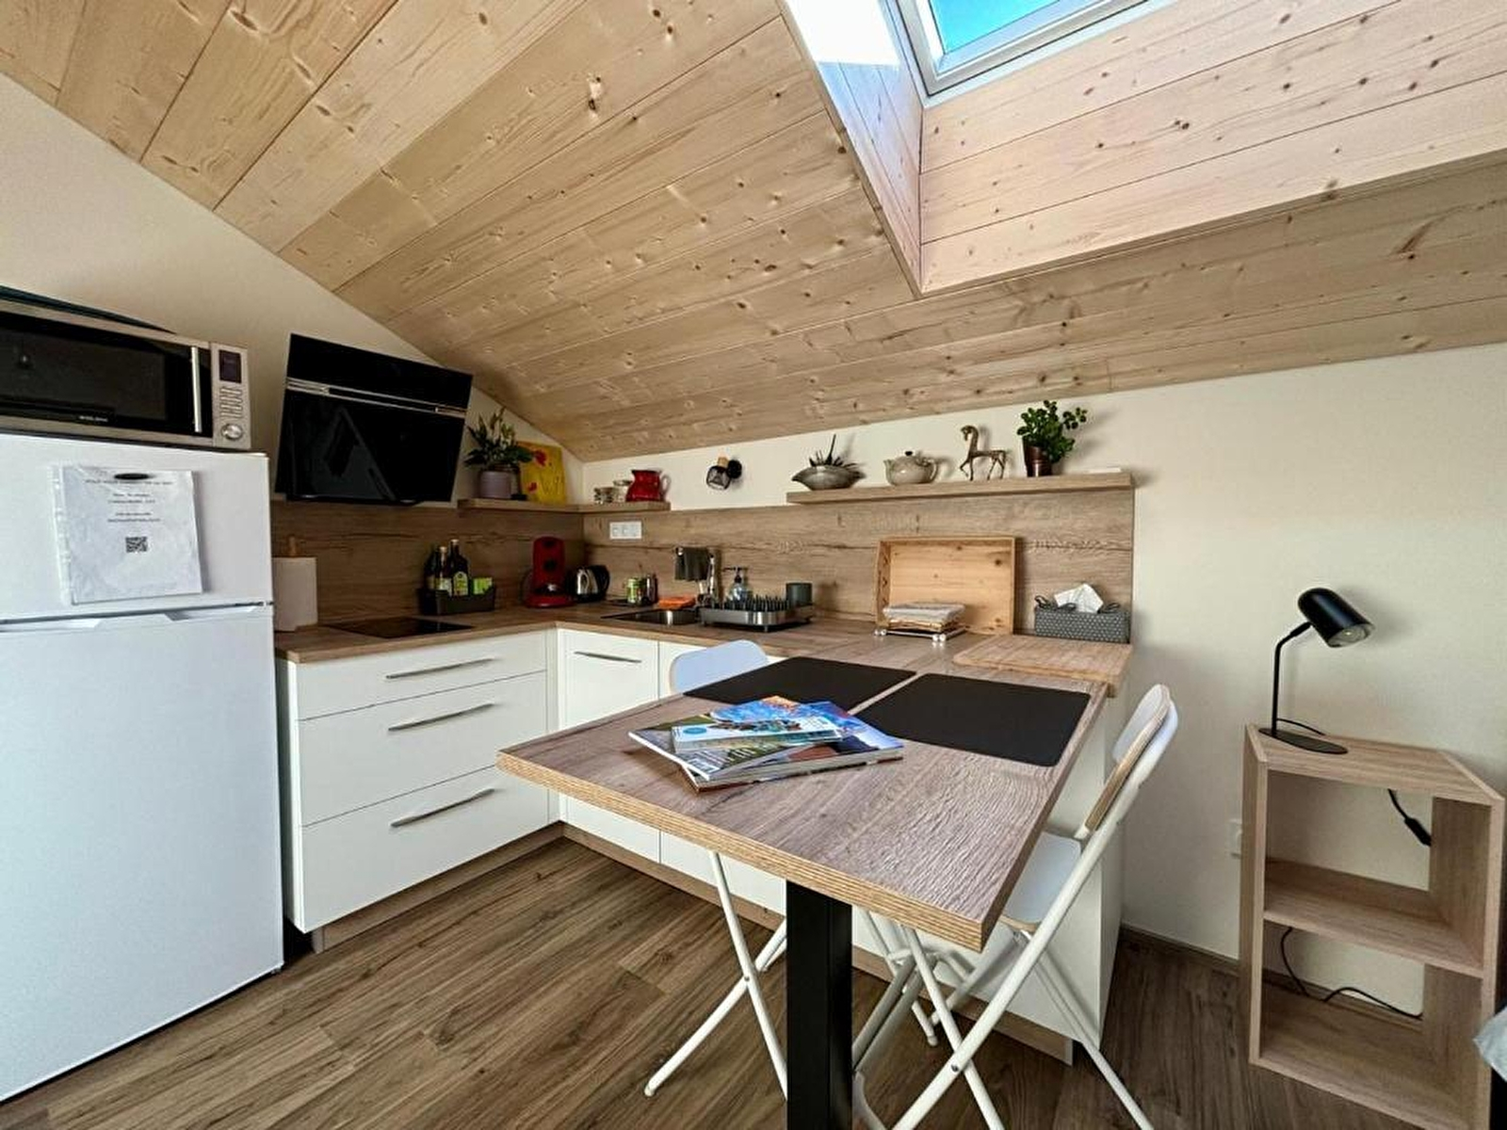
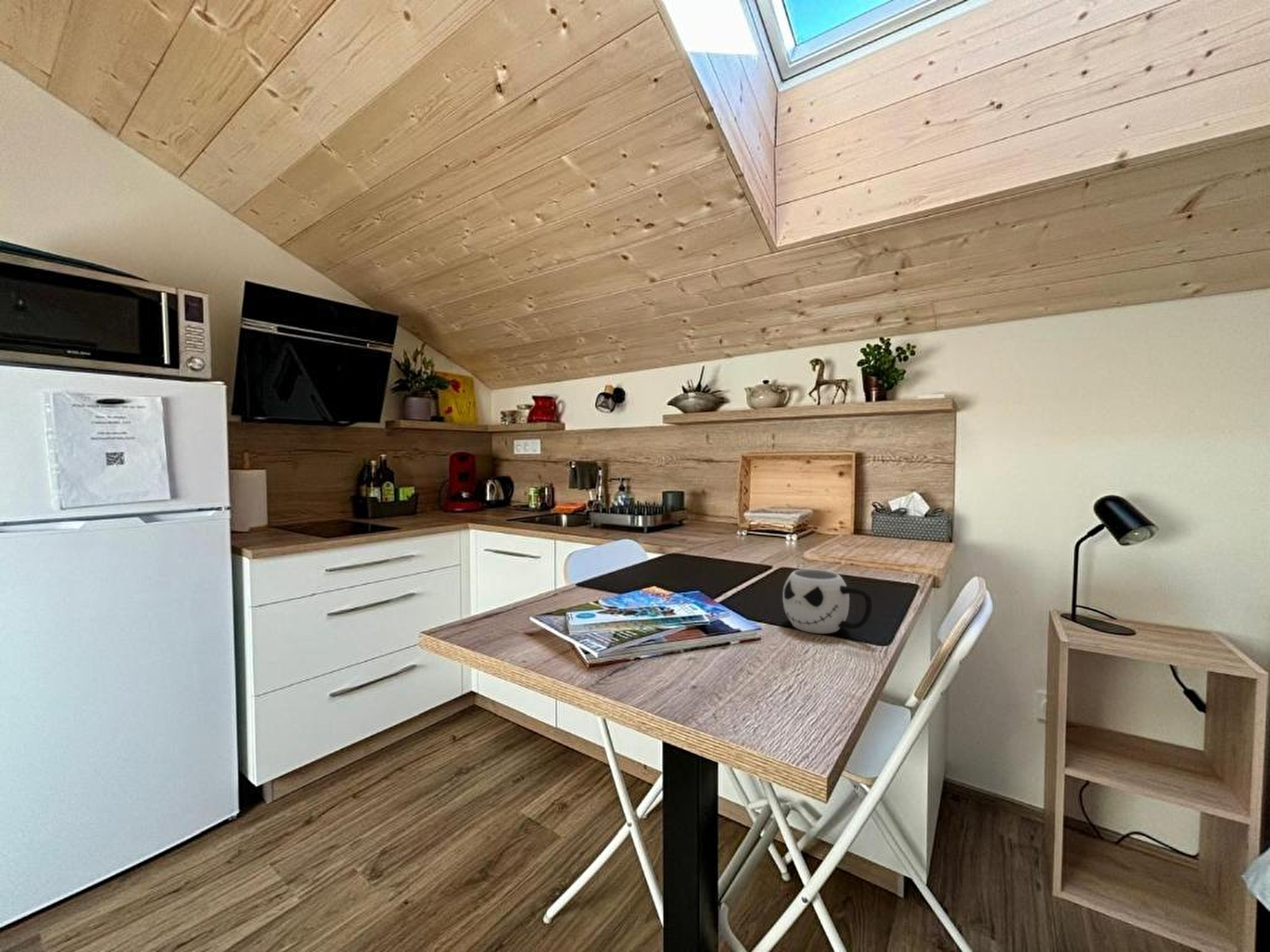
+ mug [782,568,873,635]
